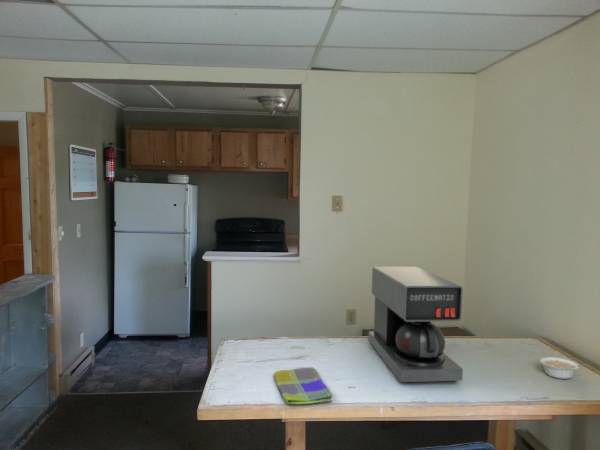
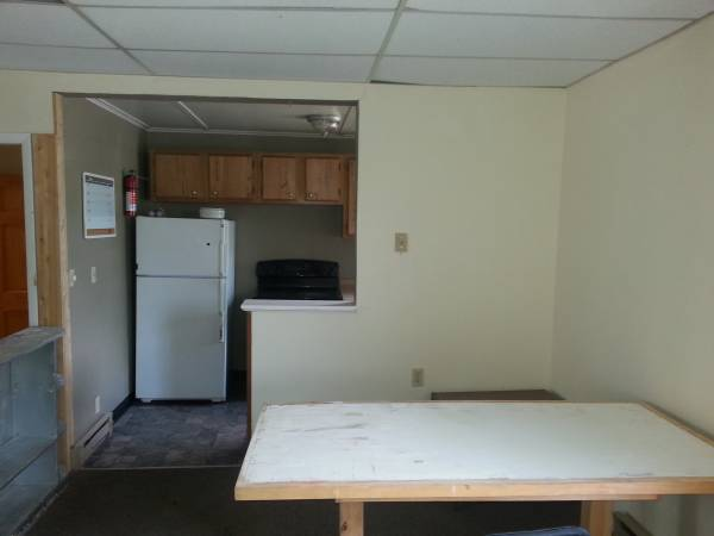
- coffee maker [368,266,464,384]
- legume [539,356,588,380]
- dish towel [273,366,334,405]
